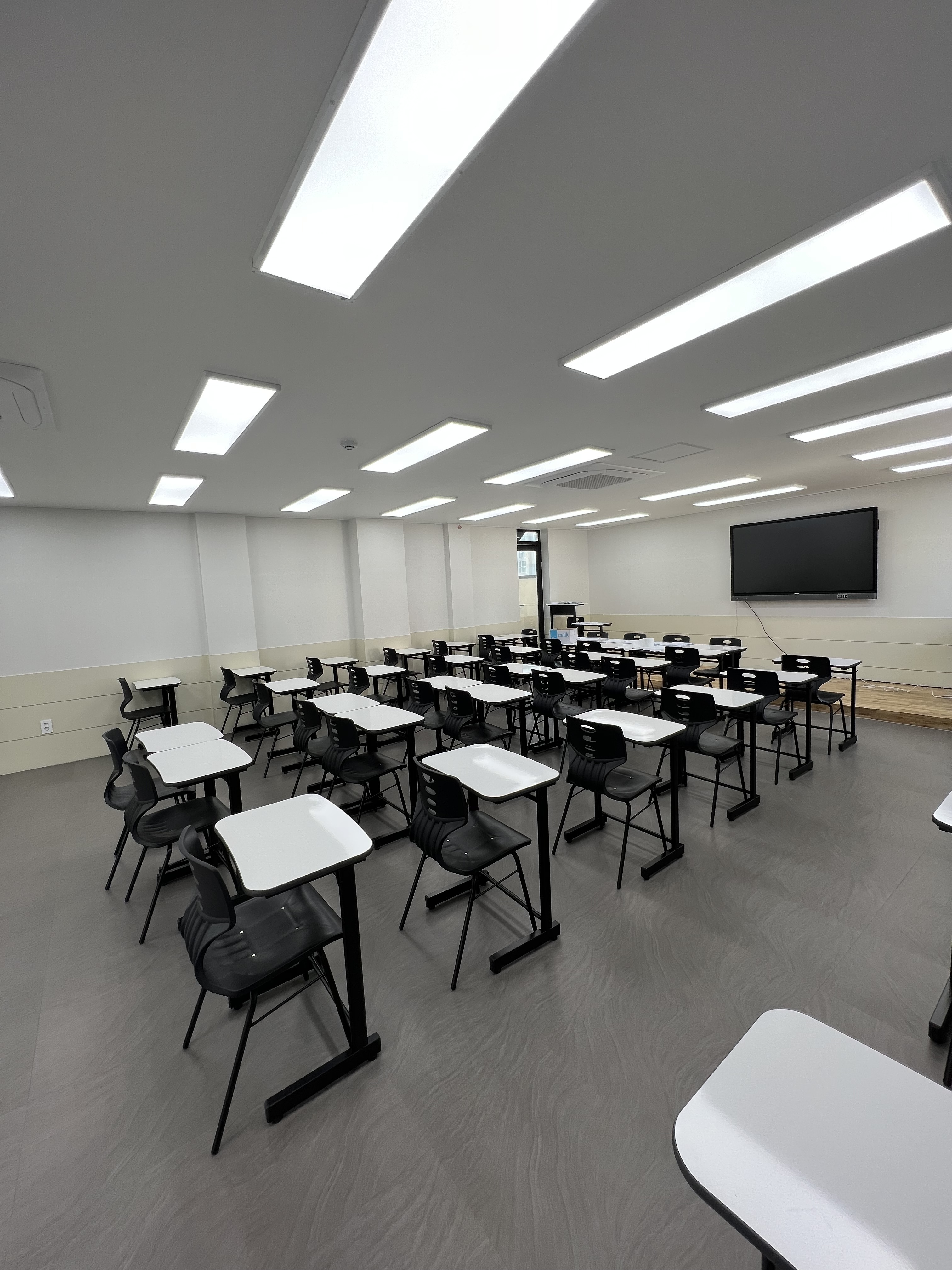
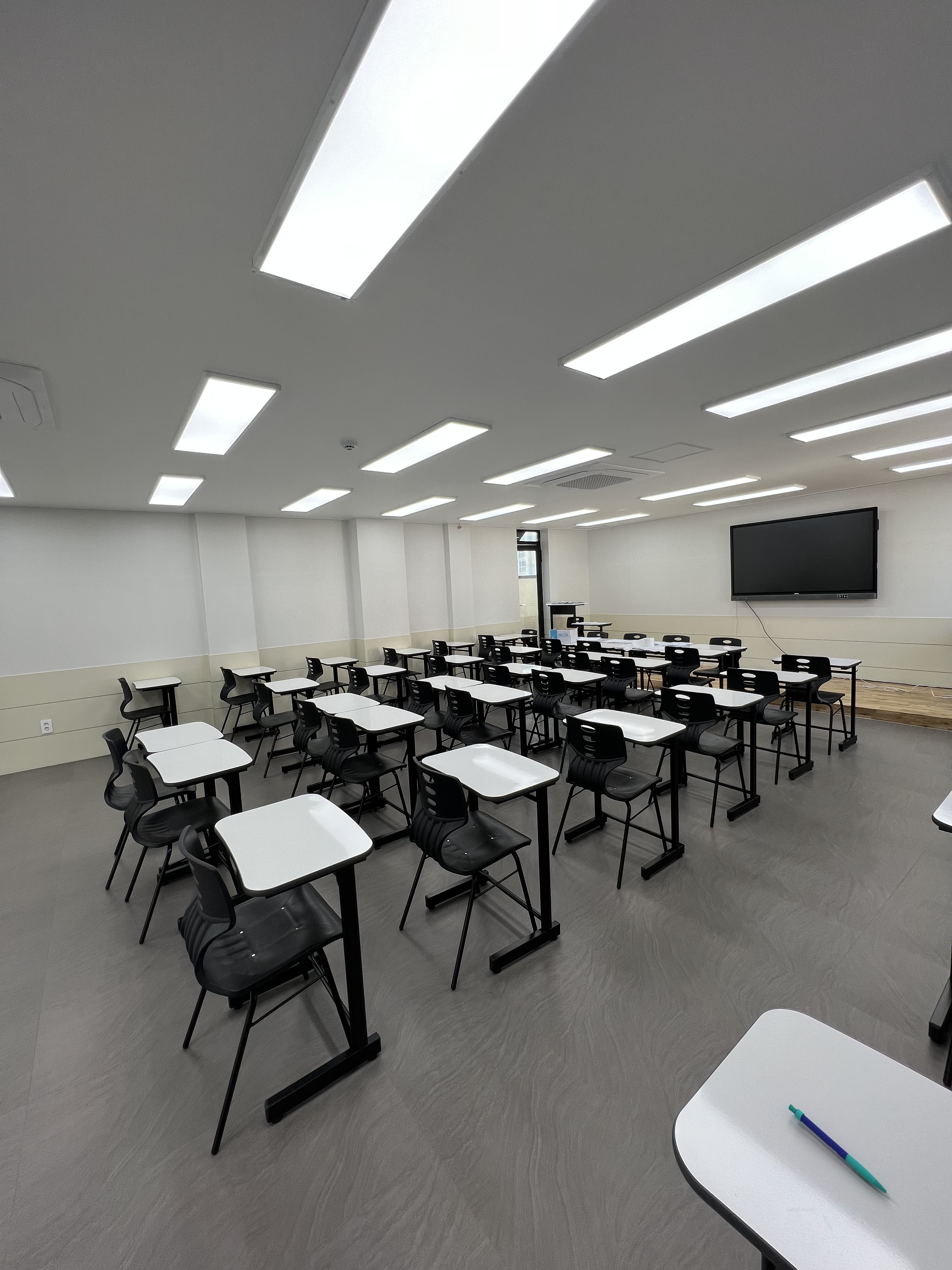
+ pen [788,1104,890,1196]
